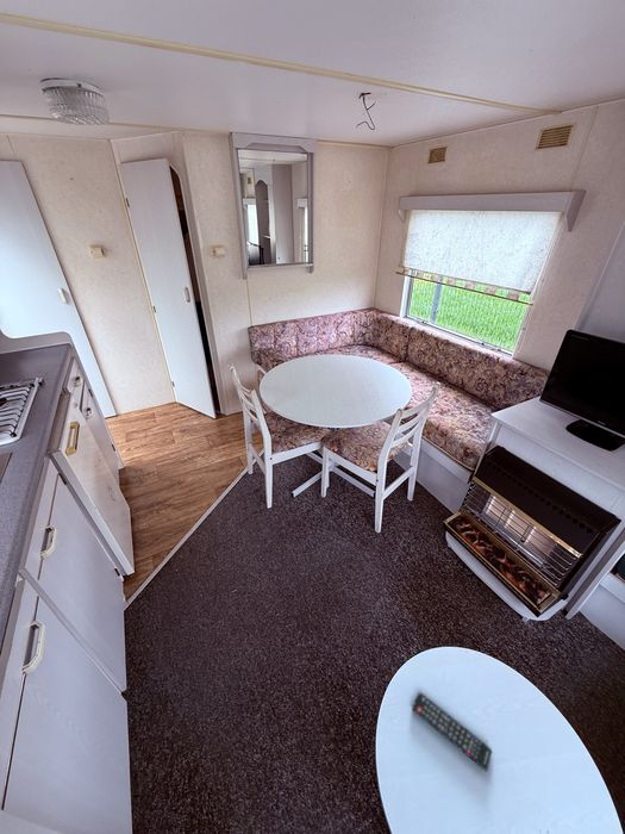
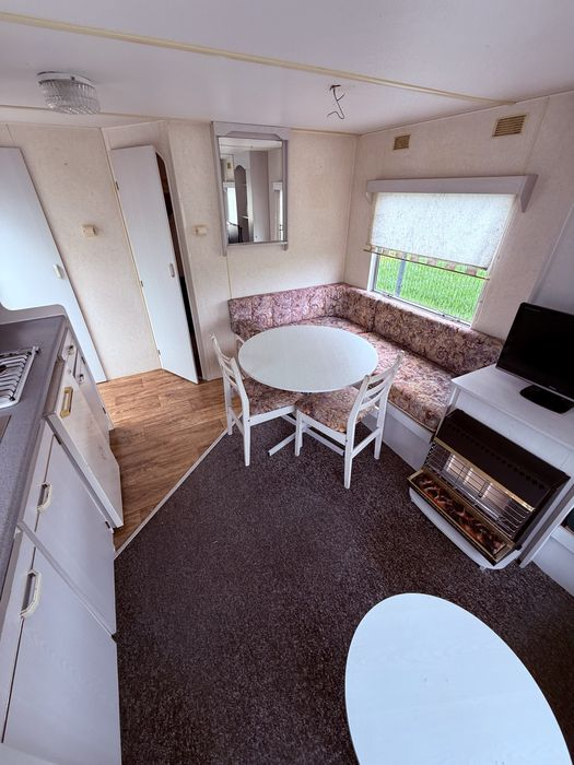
- remote control [411,691,493,773]
